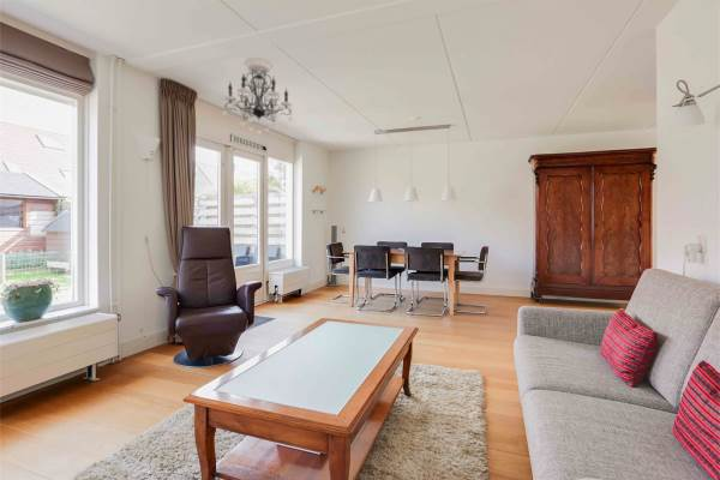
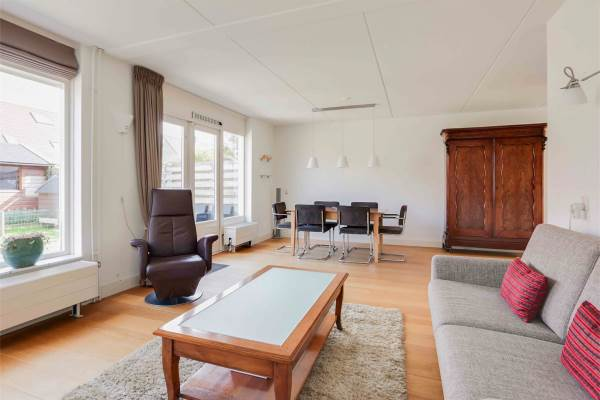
- chandelier [221,56,294,136]
